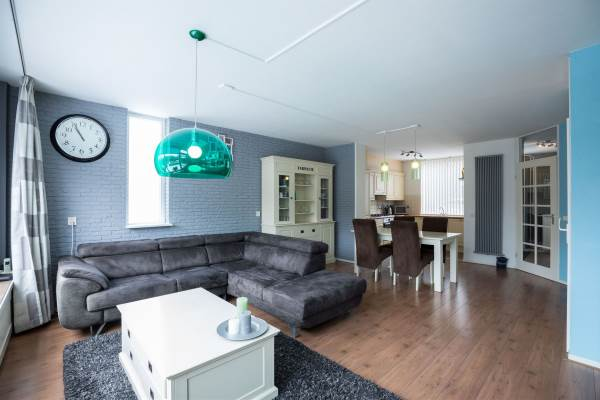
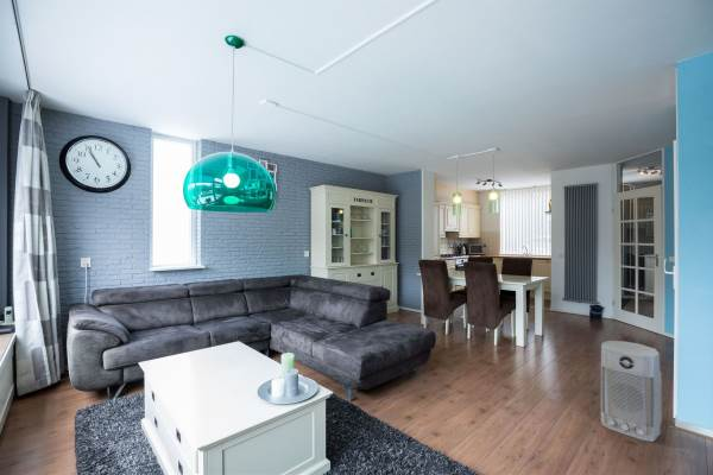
+ air purifier [600,340,663,443]
